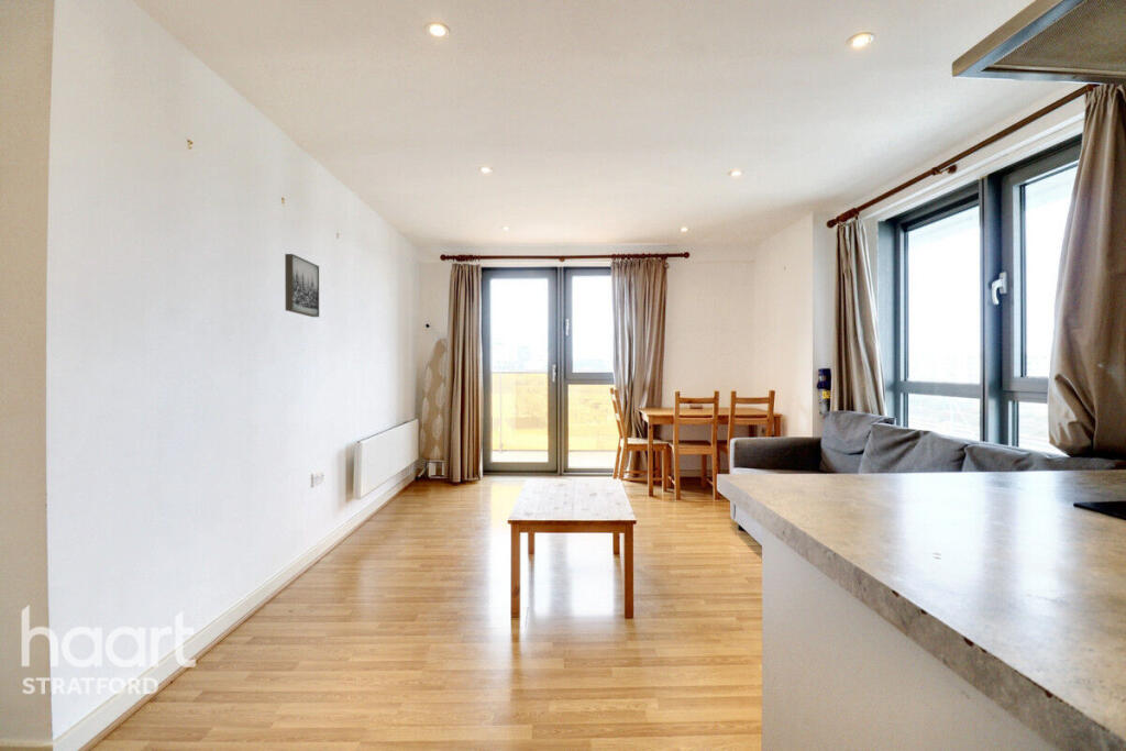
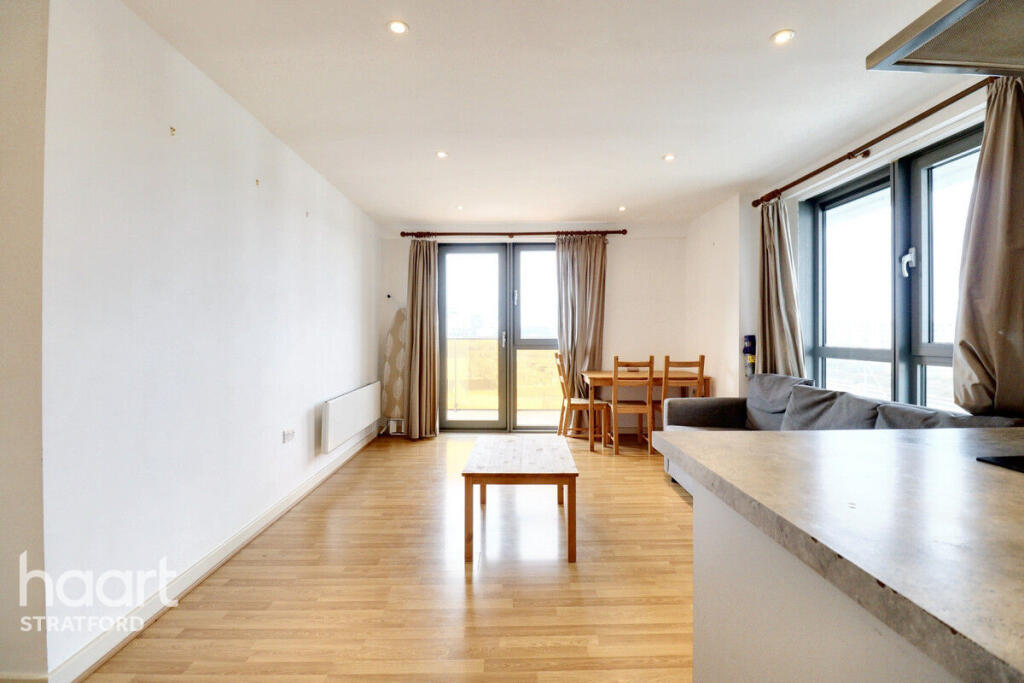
- wall art [284,253,320,318]
